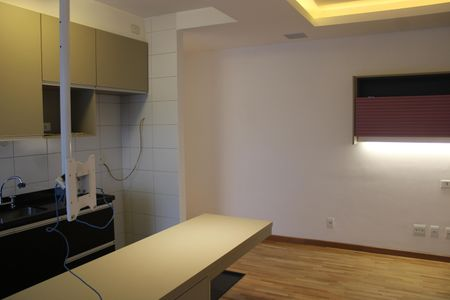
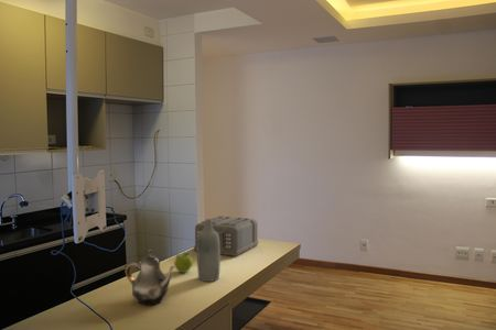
+ fruit [173,252,194,274]
+ toaster [193,216,259,257]
+ bottle [196,218,222,283]
+ teapot [125,249,175,307]
